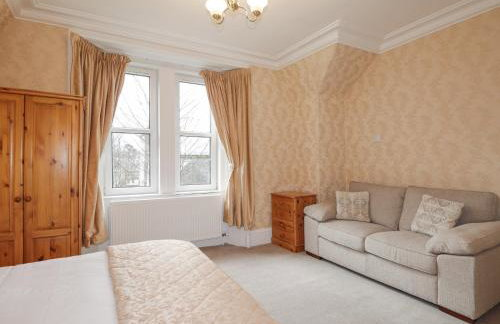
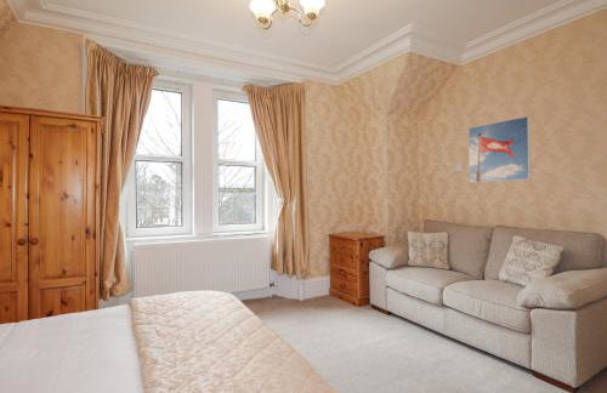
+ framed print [467,115,532,184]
